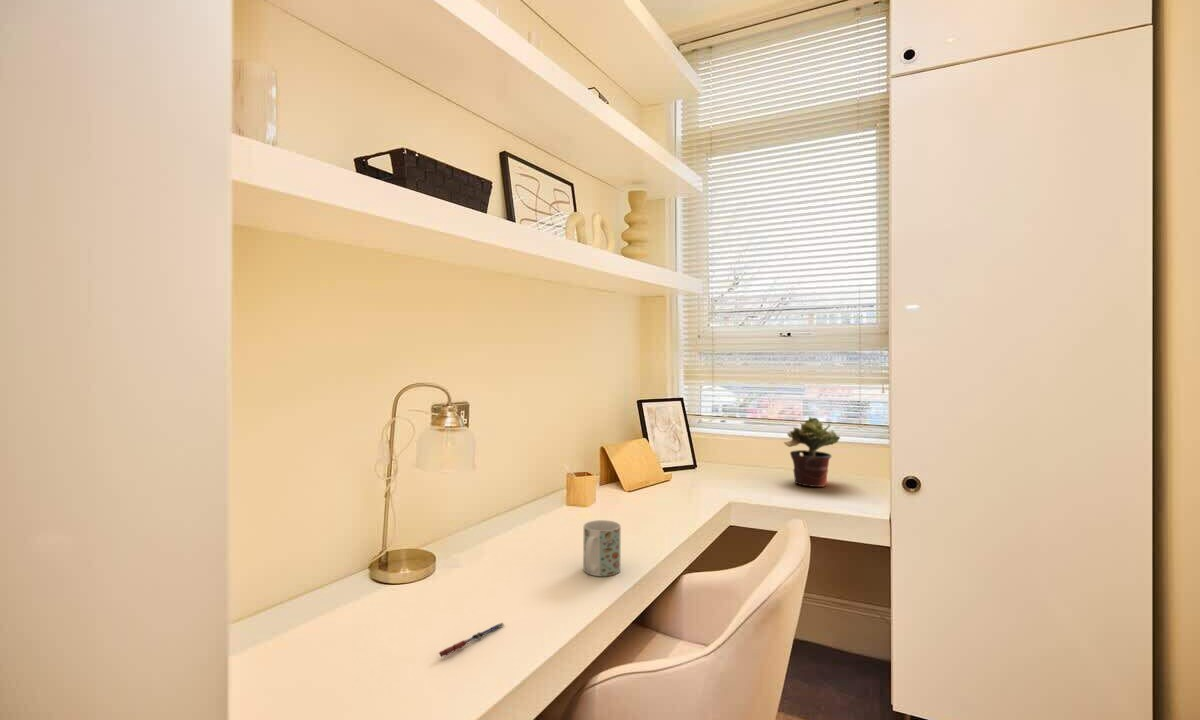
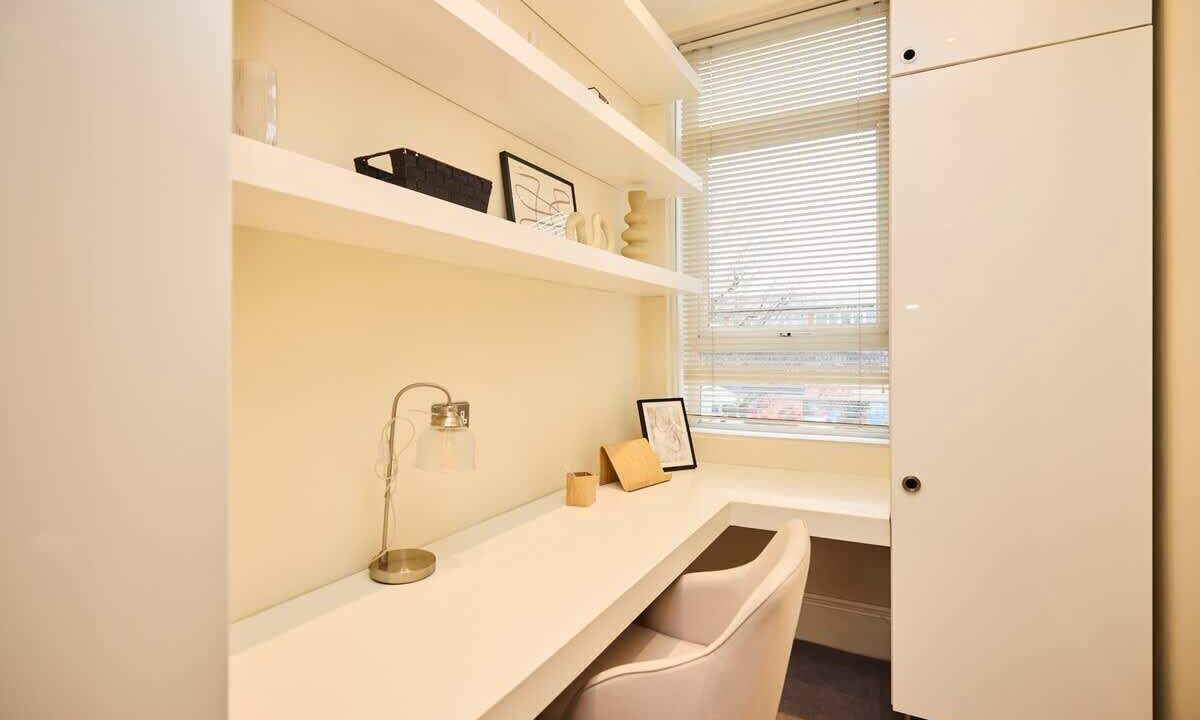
- pen [438,622,506,658]
- mug [582,519,622,577]
- potted plant [783,415,841,488]
